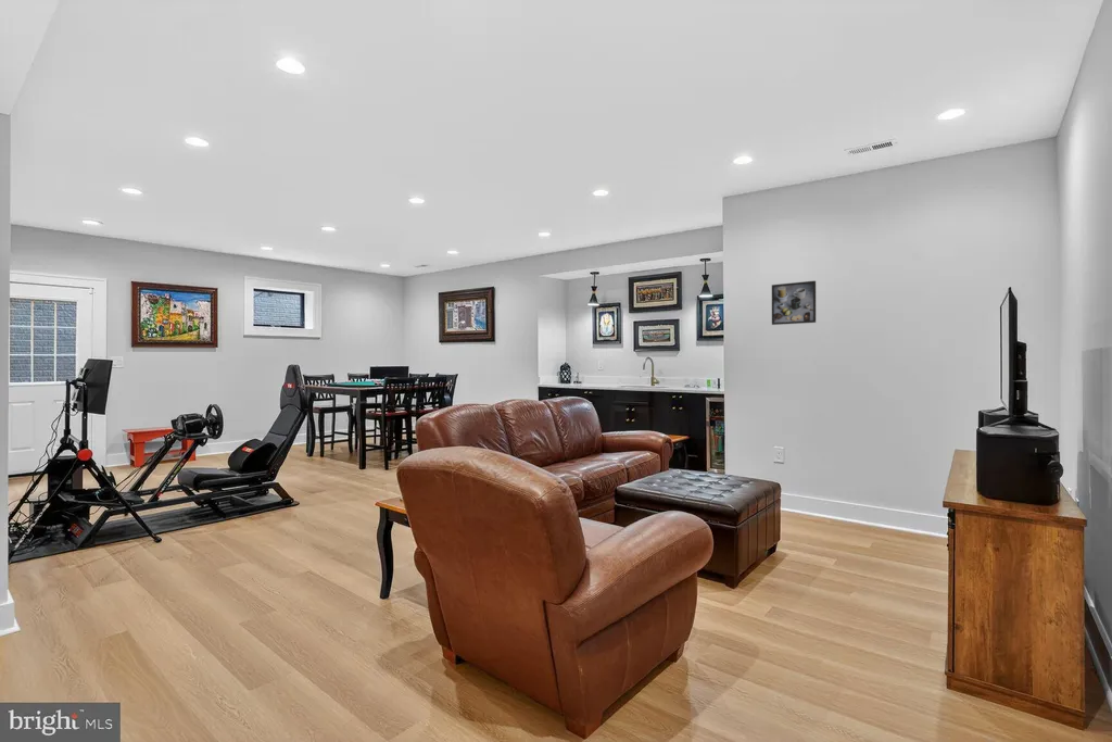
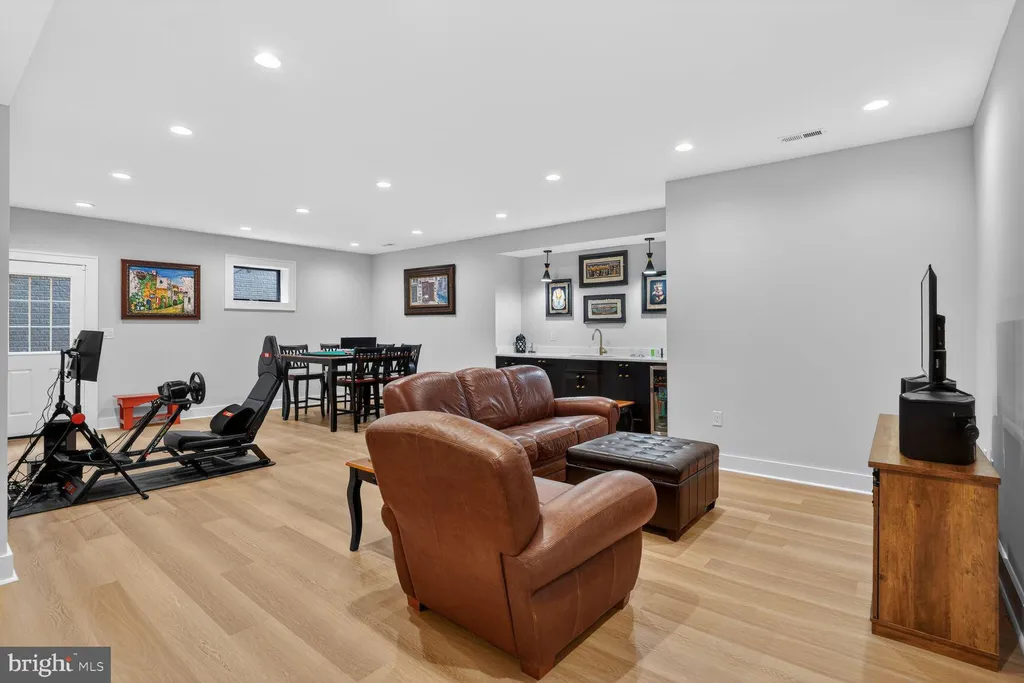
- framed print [771,280,817,326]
